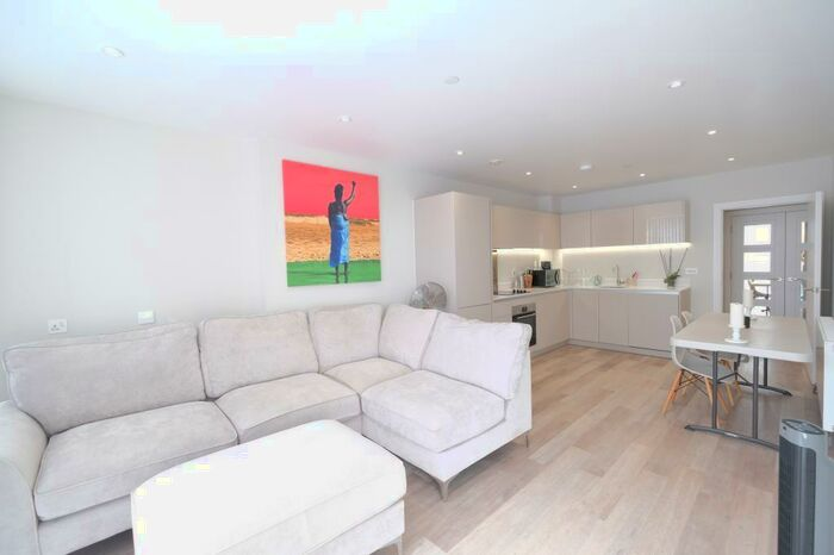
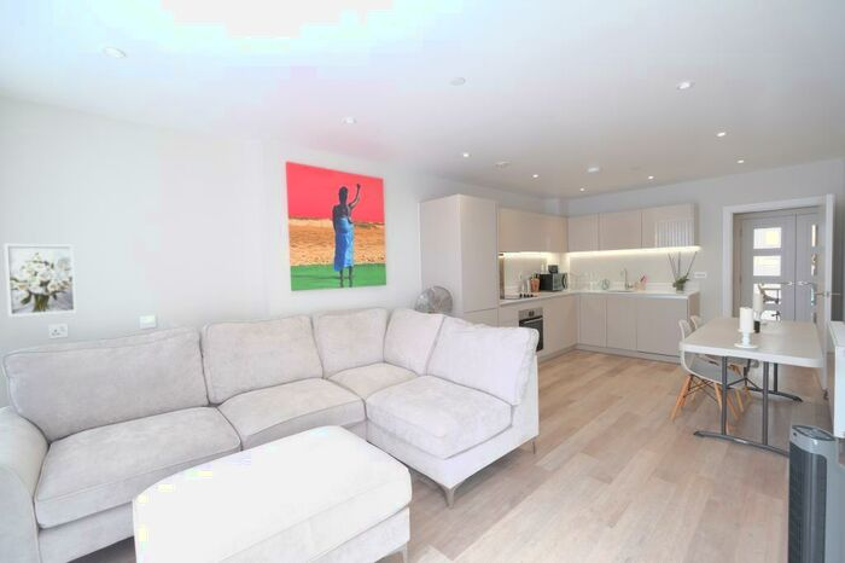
+ wall art [4,243,78,318]
